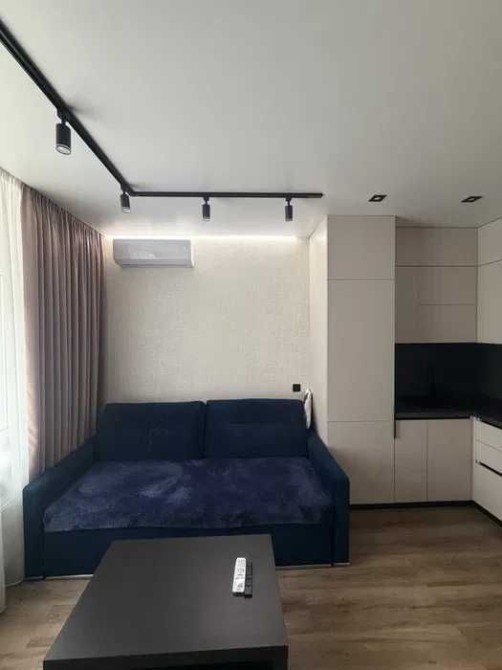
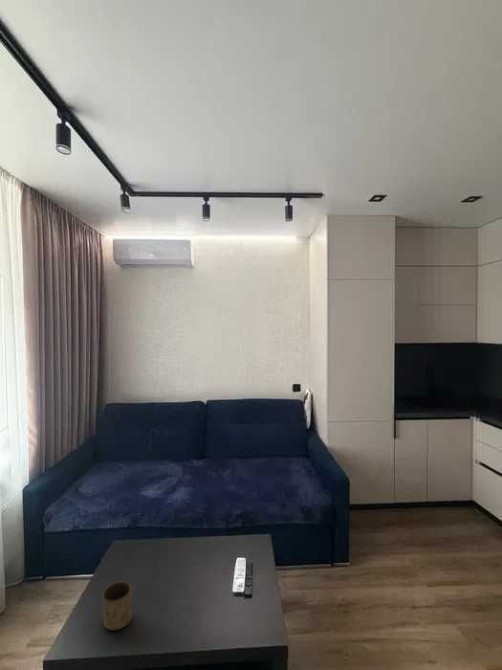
+ cup [101,581,133,631]
